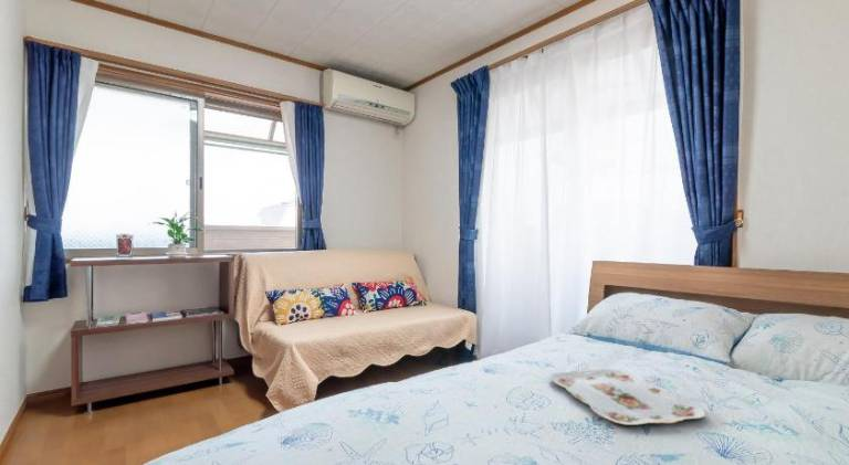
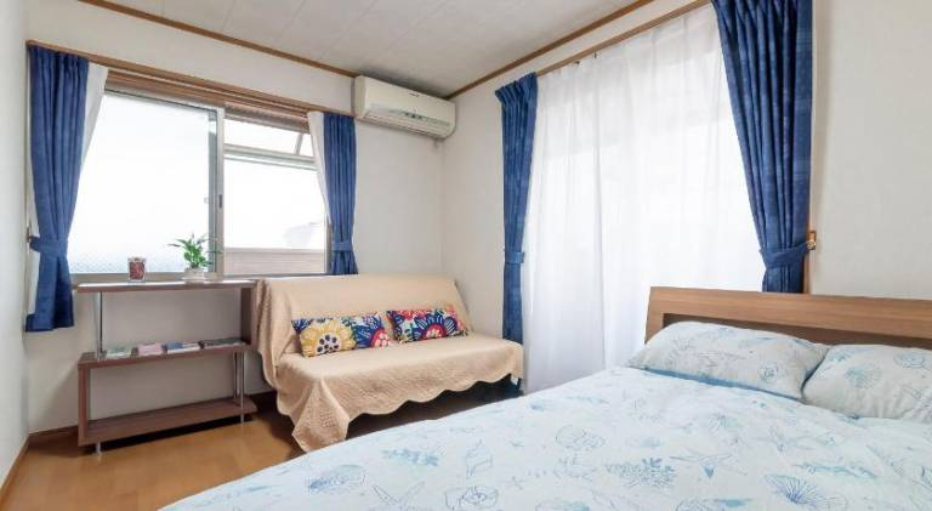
- serving tray [549,368,706,426]
